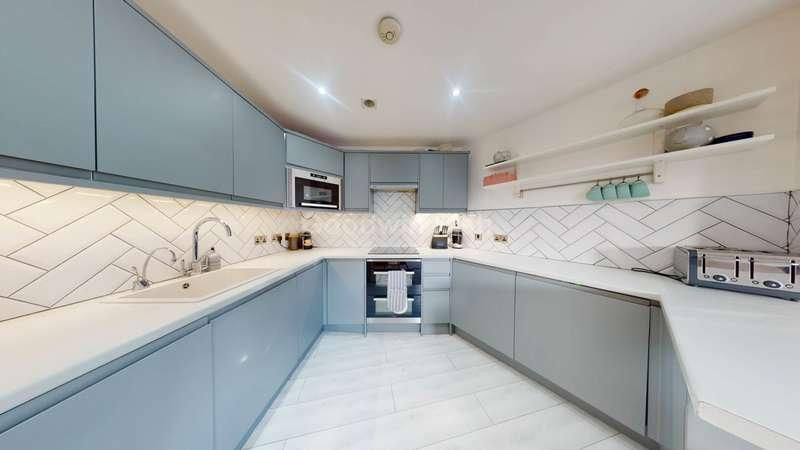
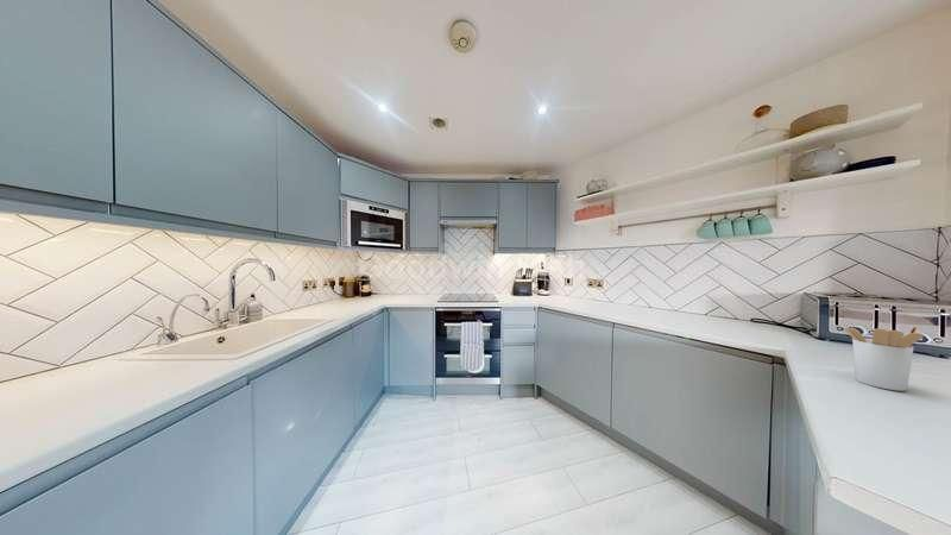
+ utensil holder [843,325,925,392]
